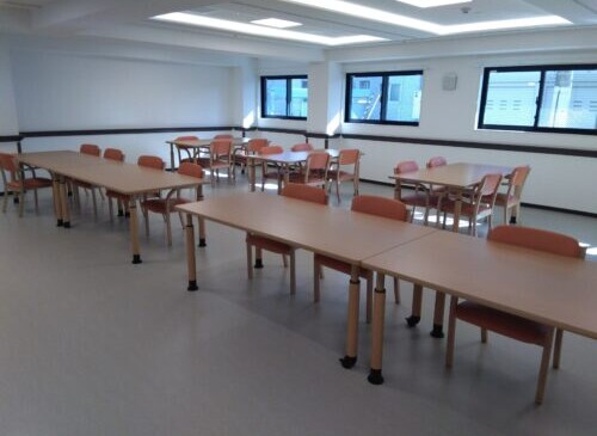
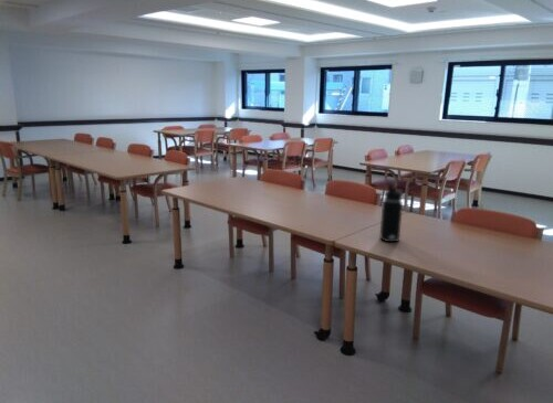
+ water bottle [379,183,407,243]
